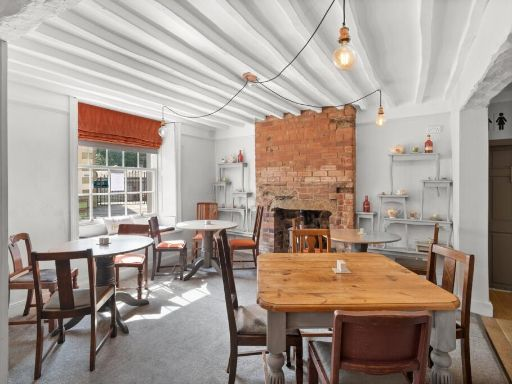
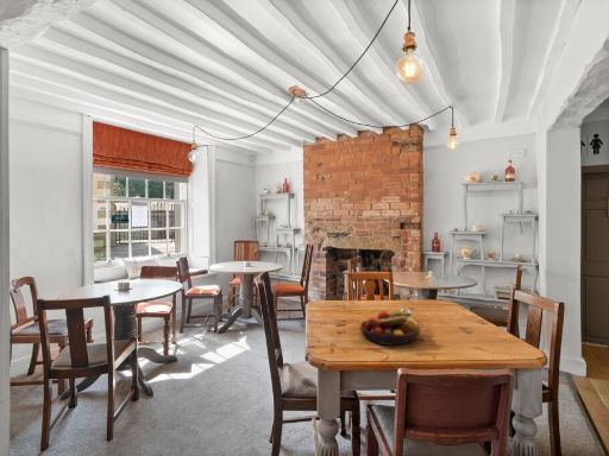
+ fruit bowl [358,308,421,347]
